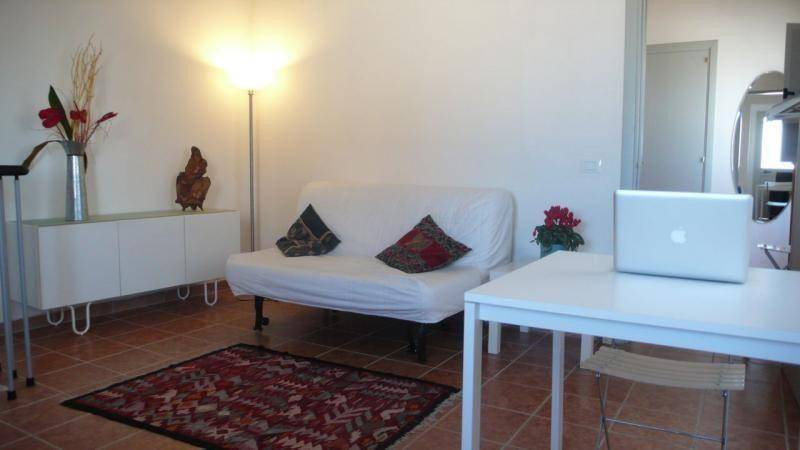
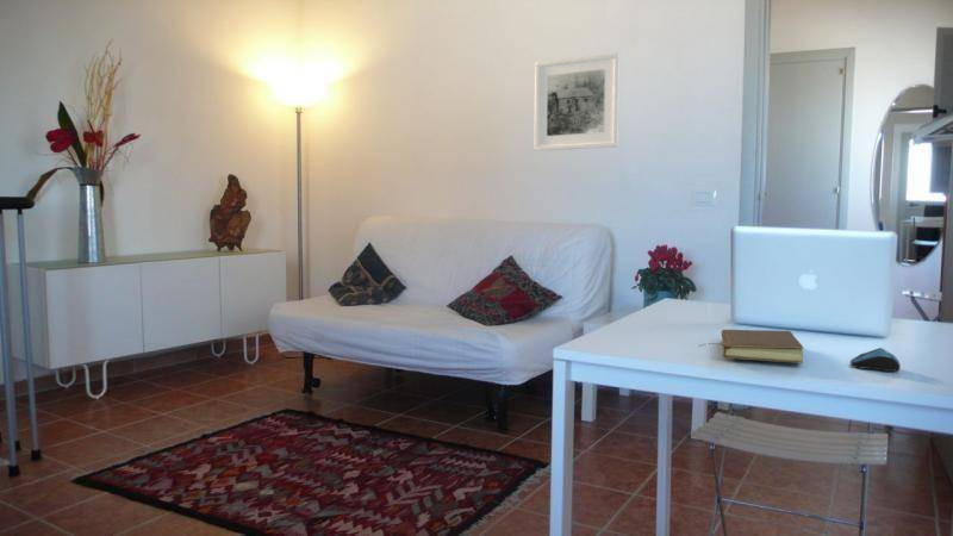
+ computer mouse [849,347,902,373]
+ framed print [532,51,621,152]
+ book [697,329,805,364]
